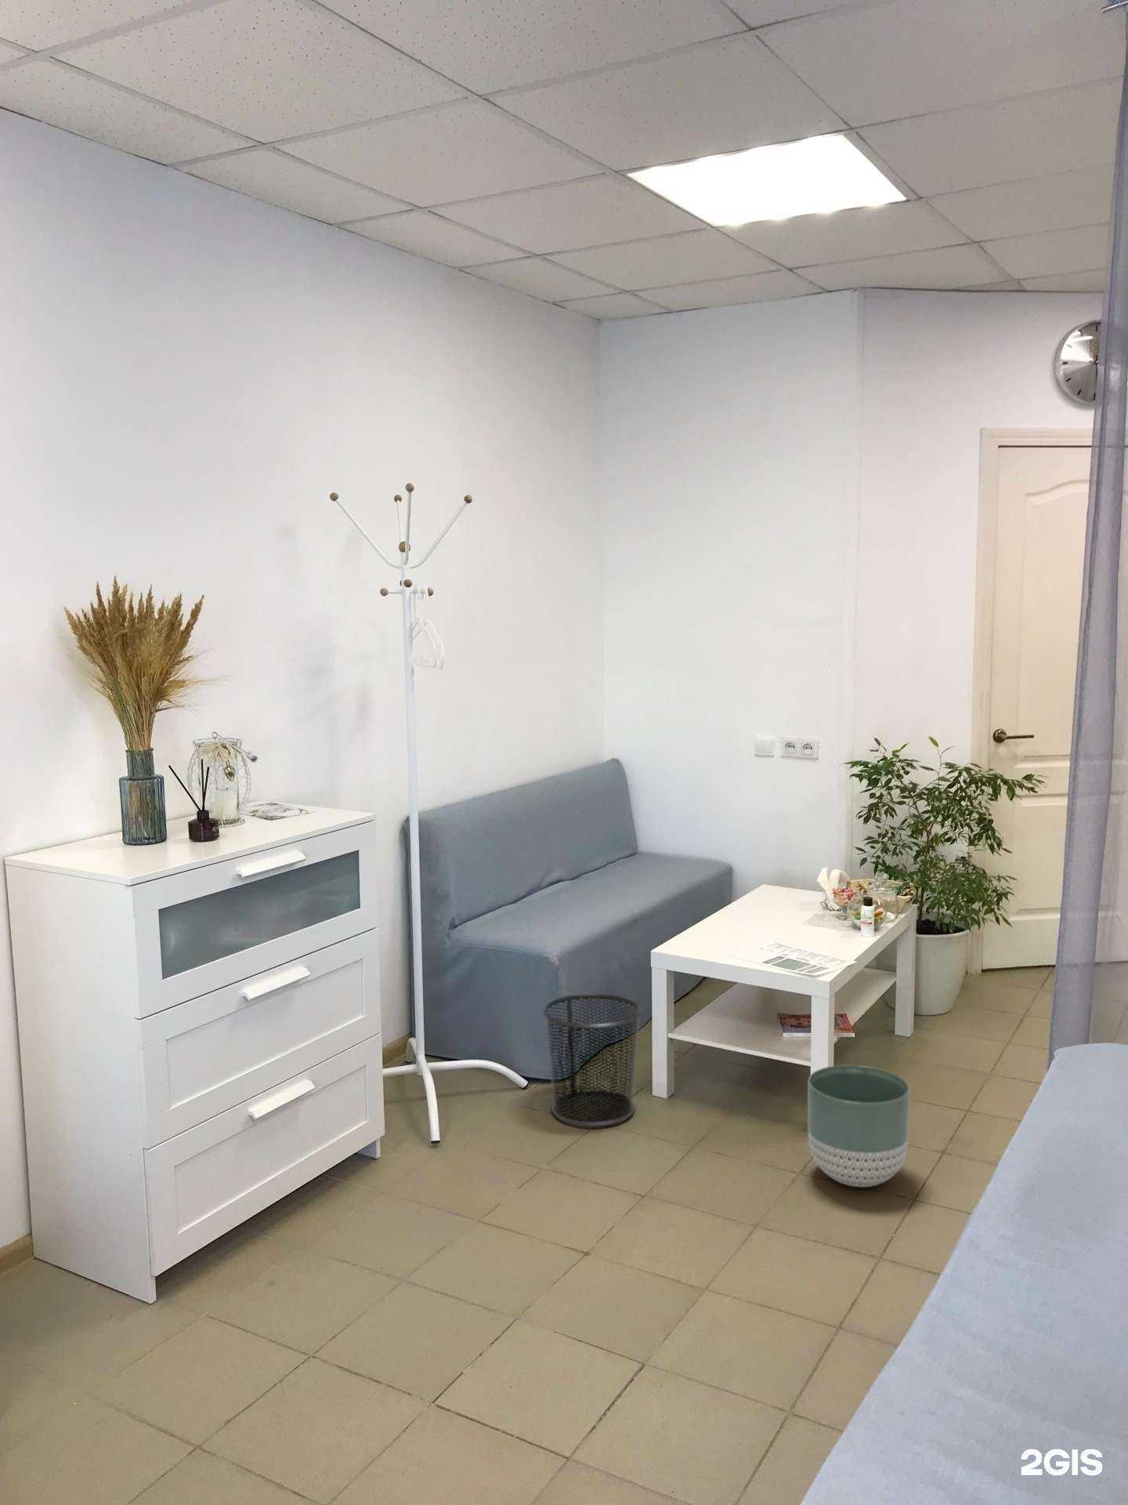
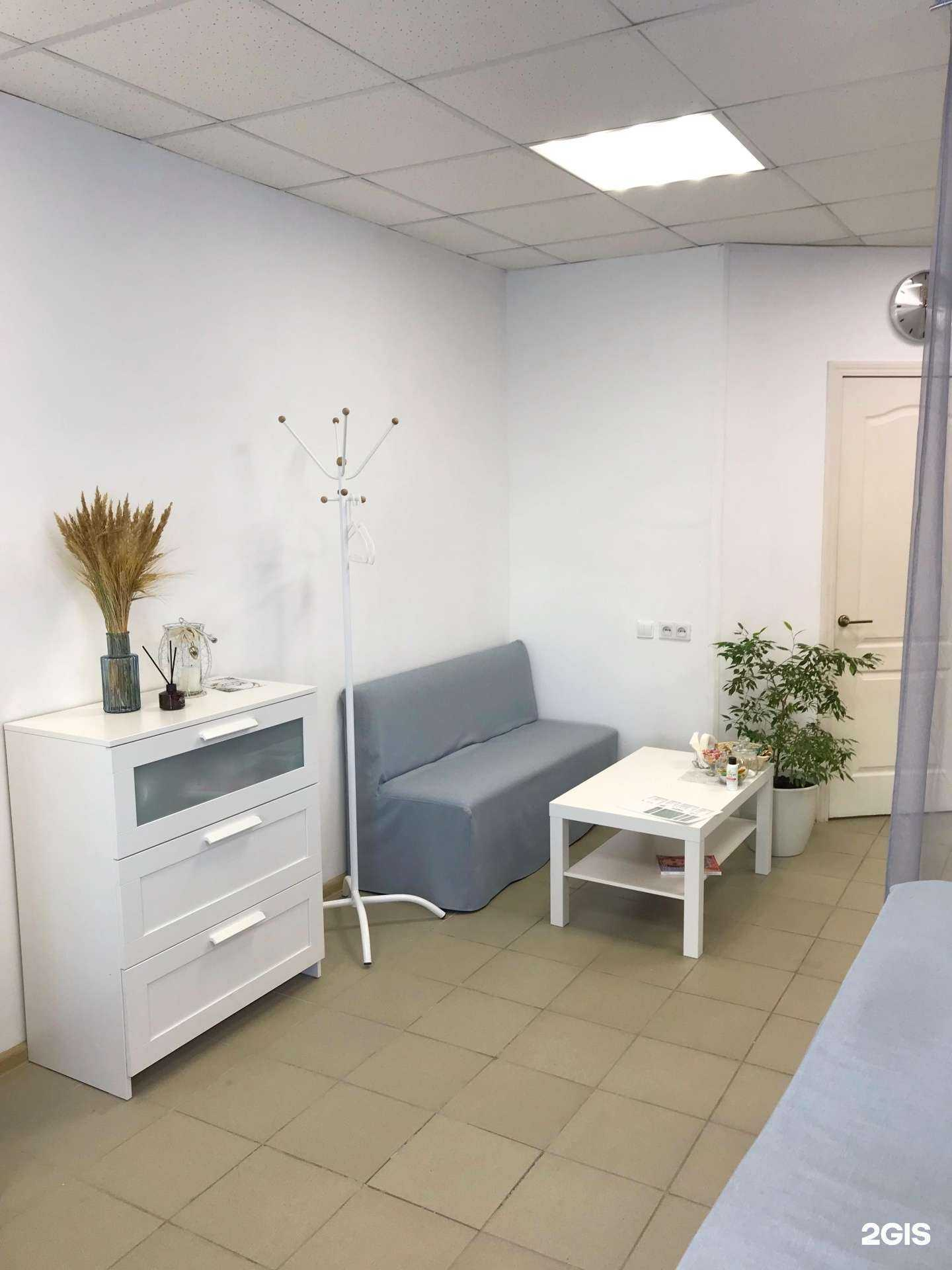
- planter [807,1064,910,1187]
- waste bin [541,992,642,1128]
